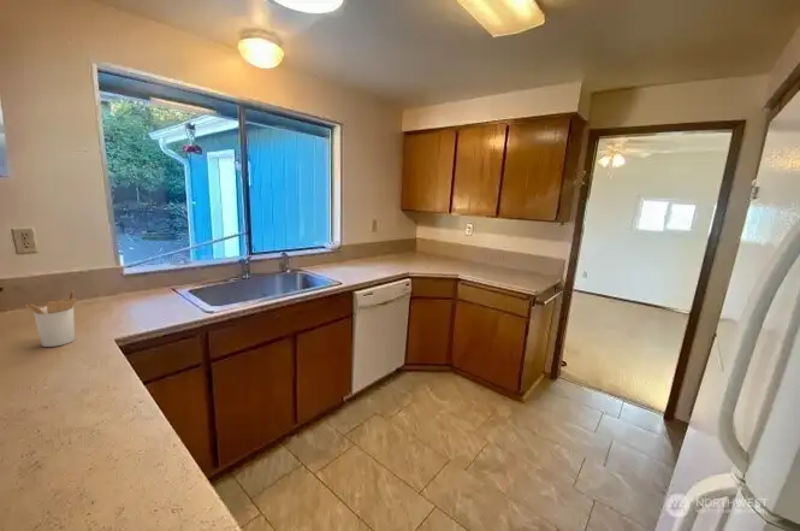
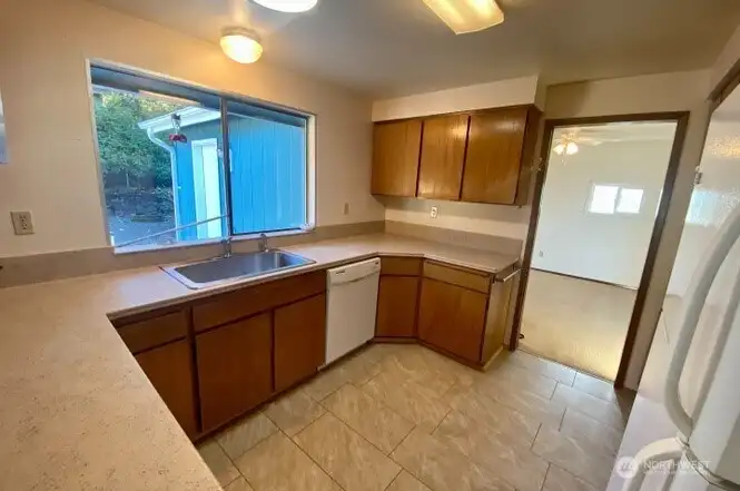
- utensil holder [24,289,78,348]
